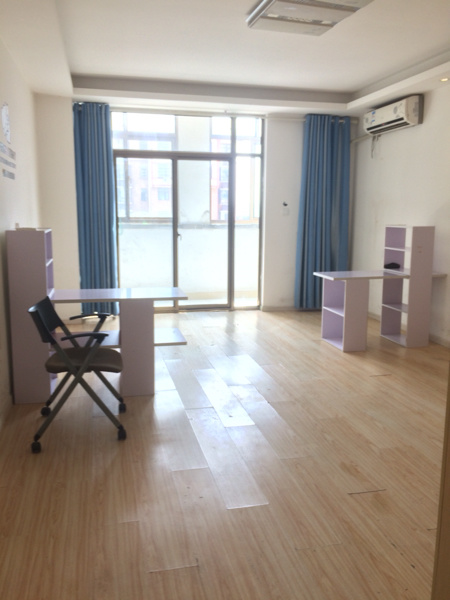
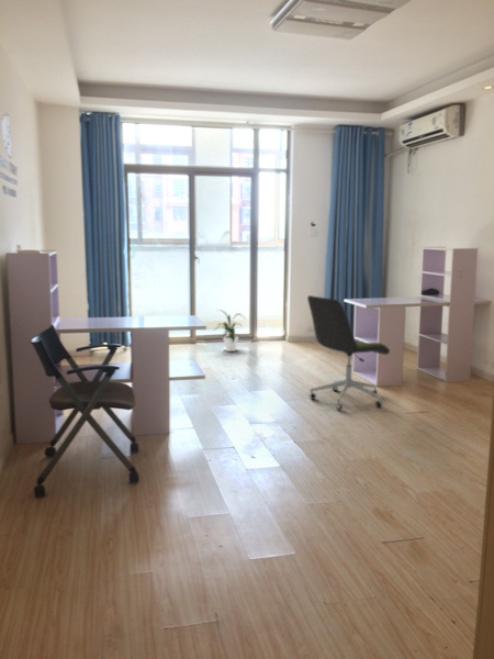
+ office chair [306,294,391,411]
+ house plant [213,309,245,353]
